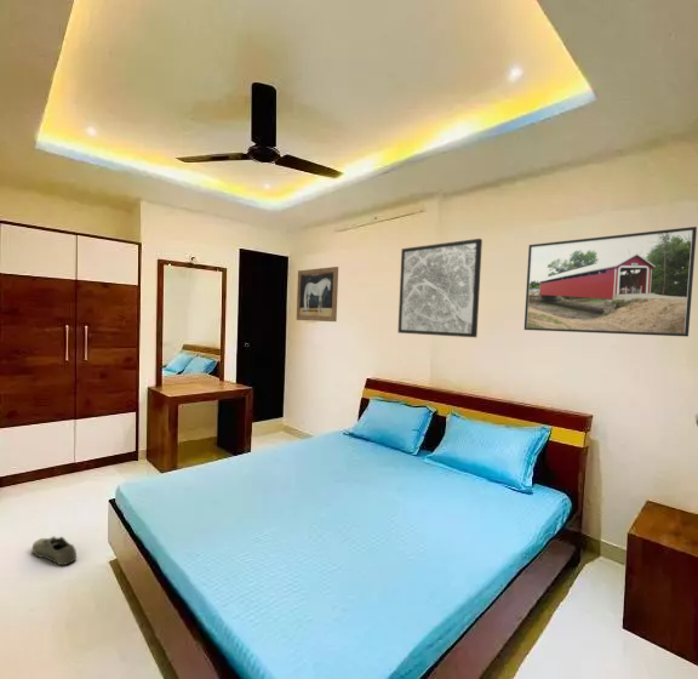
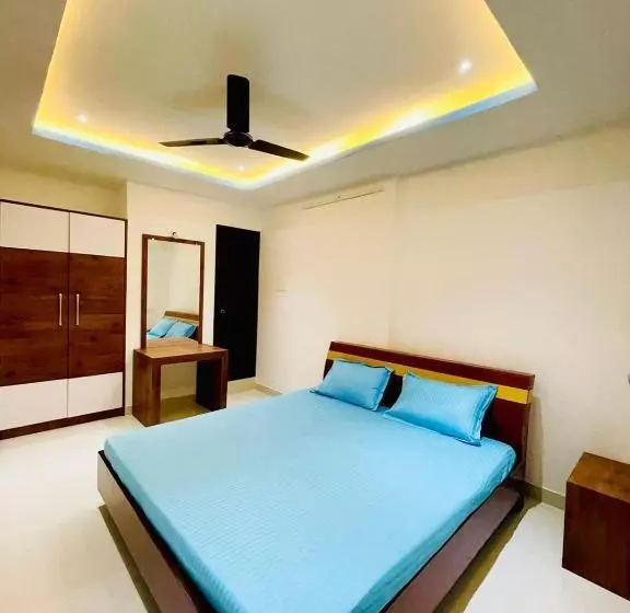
- shoe [32,536,78,566]
- wall art [296,266,339,323]
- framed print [524,226,698,338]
- wall art [397,238,484,338]
